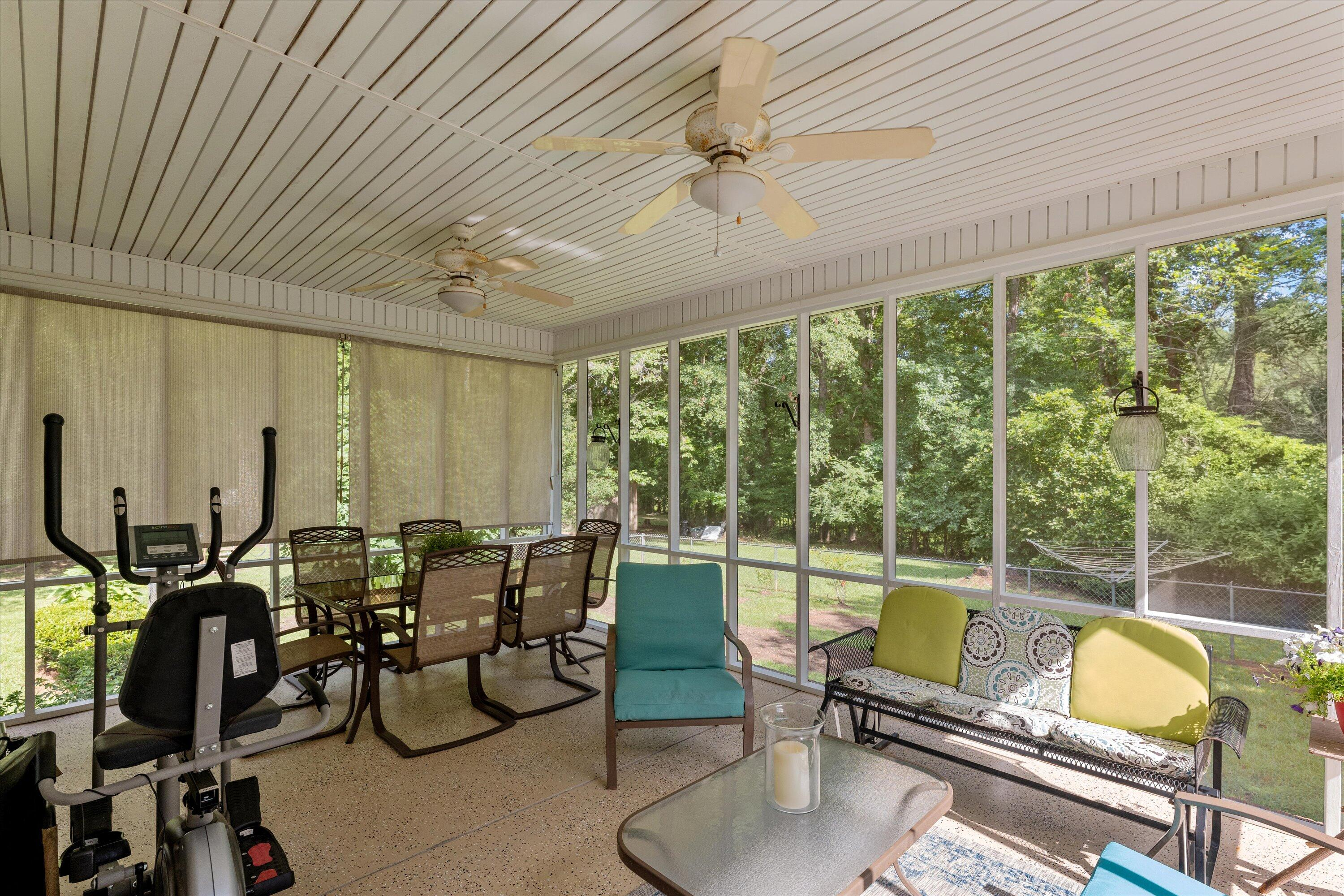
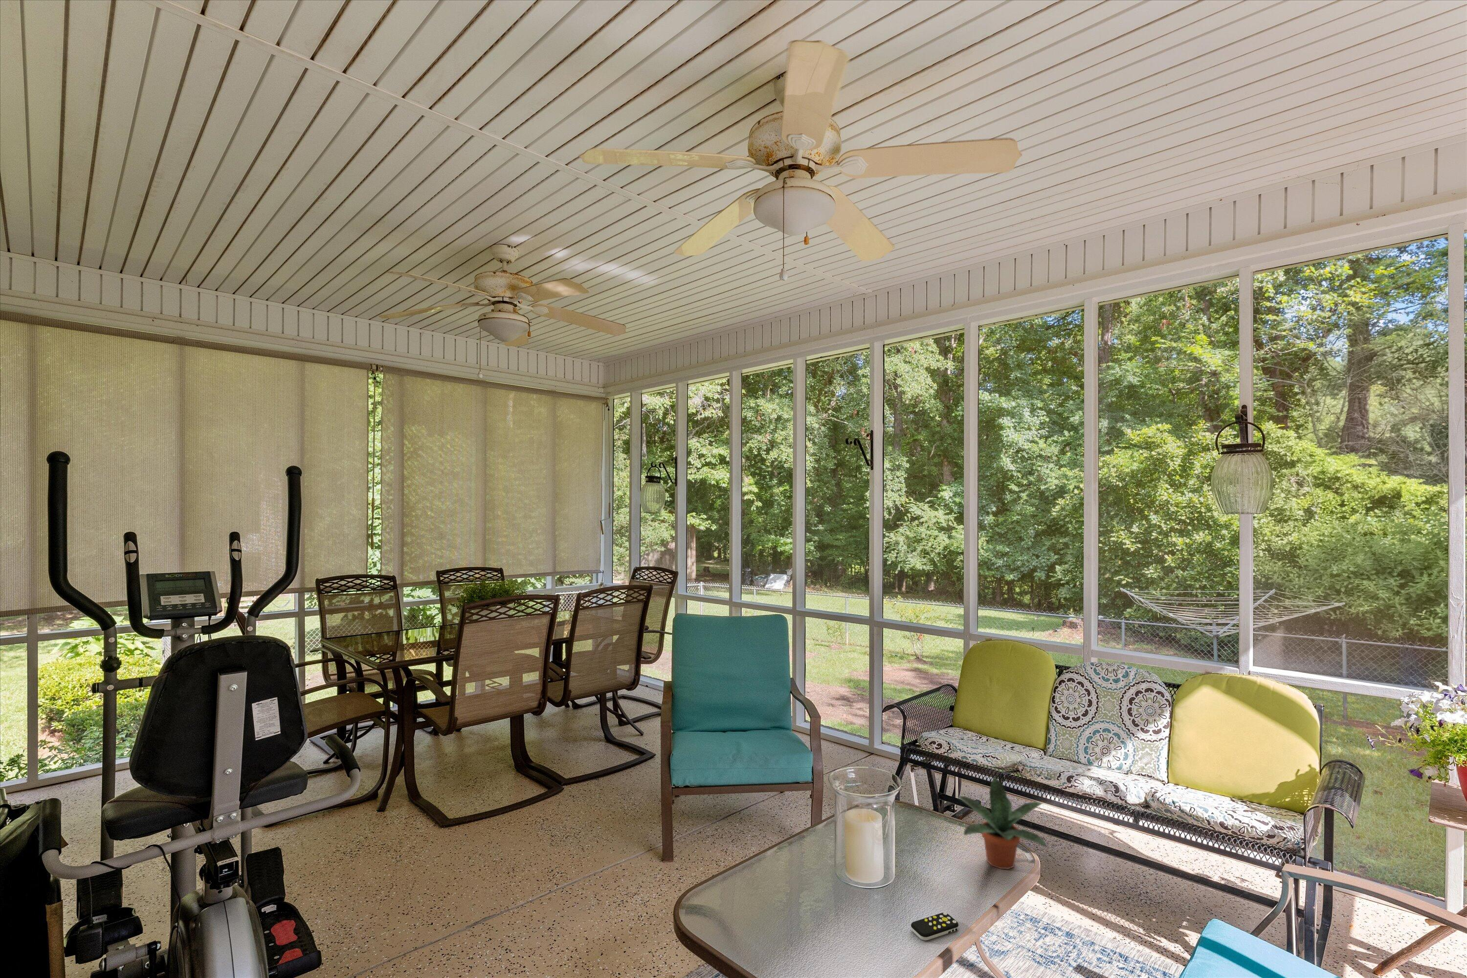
+ potted plant [956,776,1047,870]
+ remote control [910,913,959,941]
